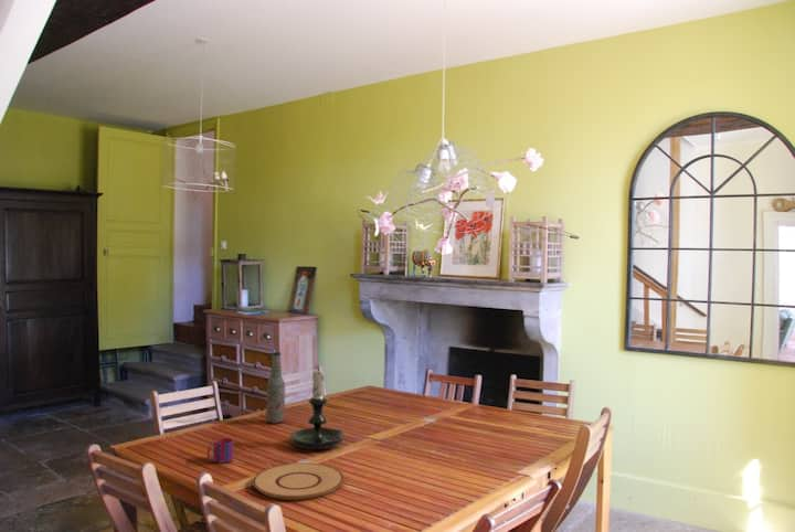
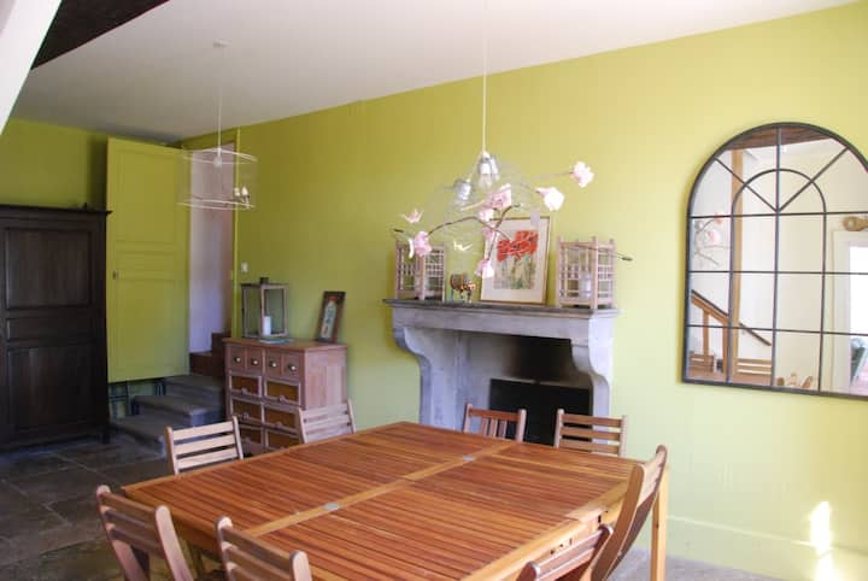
- mug [205,437,235,465]
- candle holder [289,365,344,450]
- plate [252,461,344,501]
- bottle [265,351,286,425]
